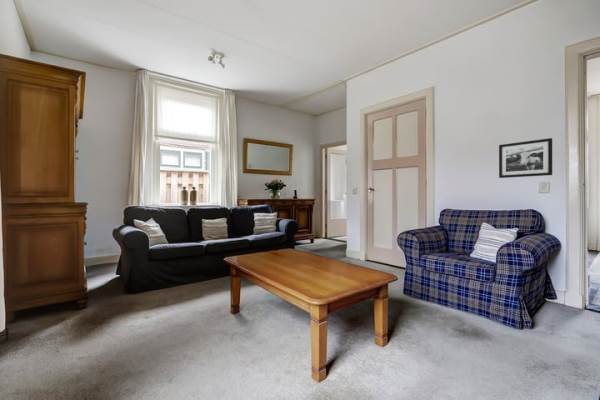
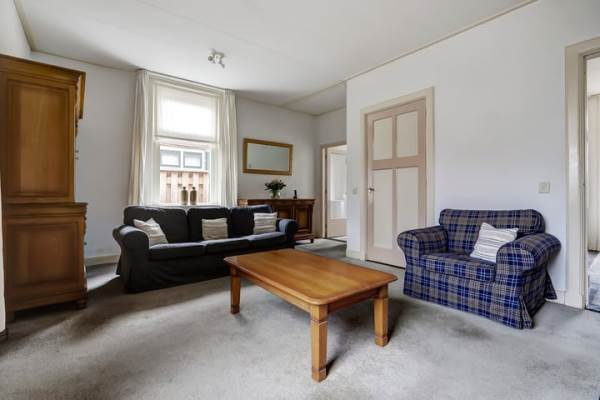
- picture frame [498,137,553,179]
